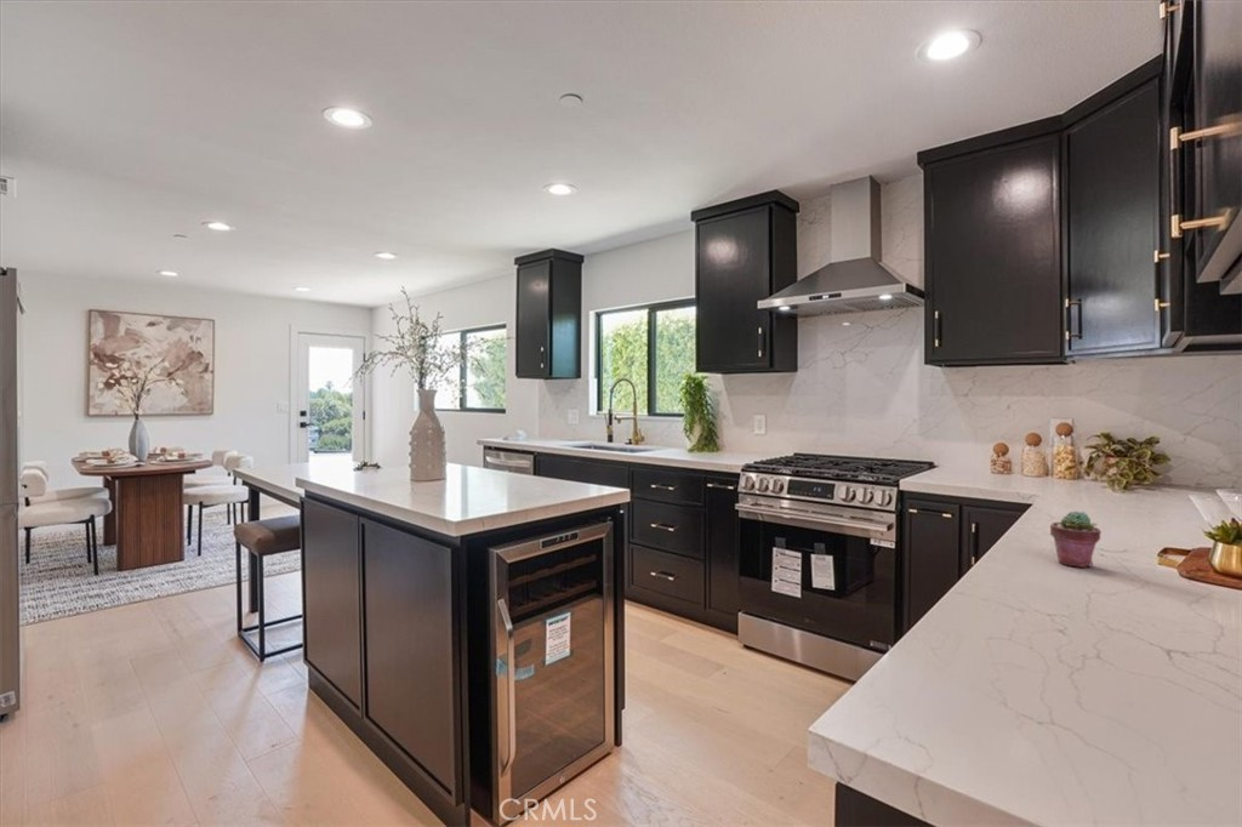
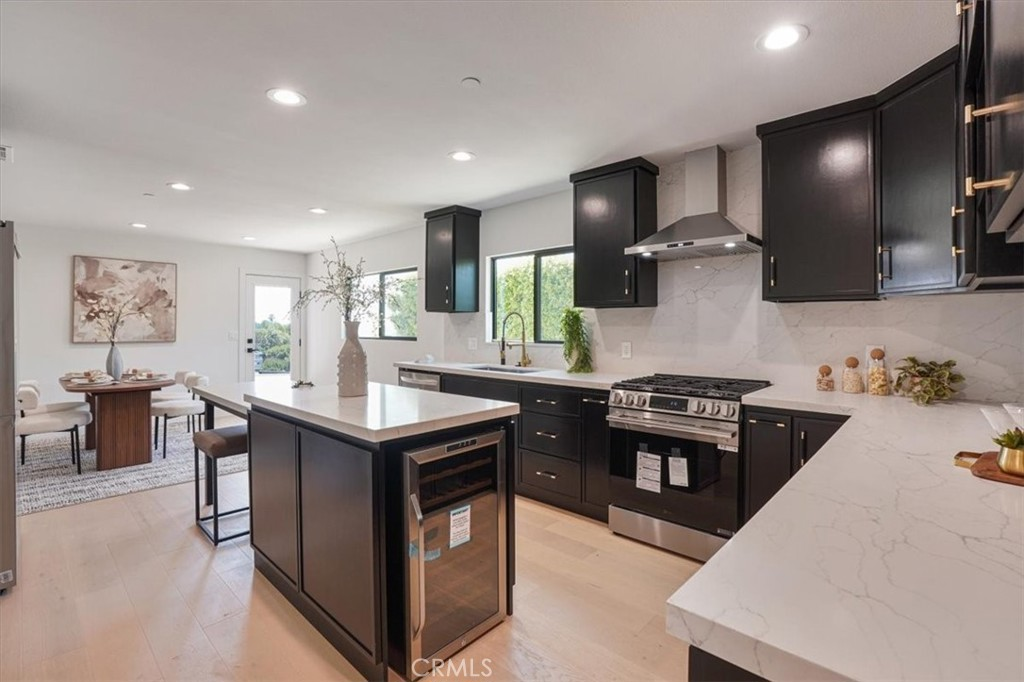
- potted succulent [1049,509,1103,569]
